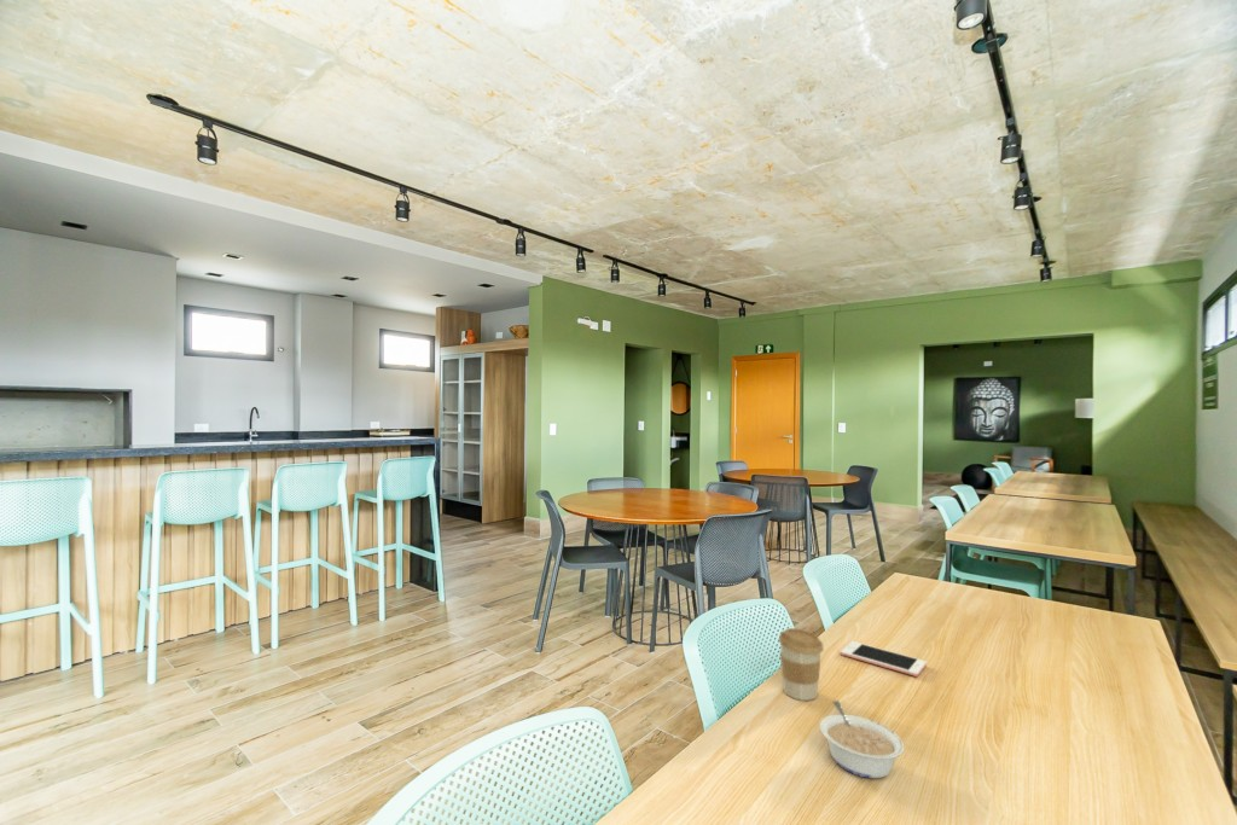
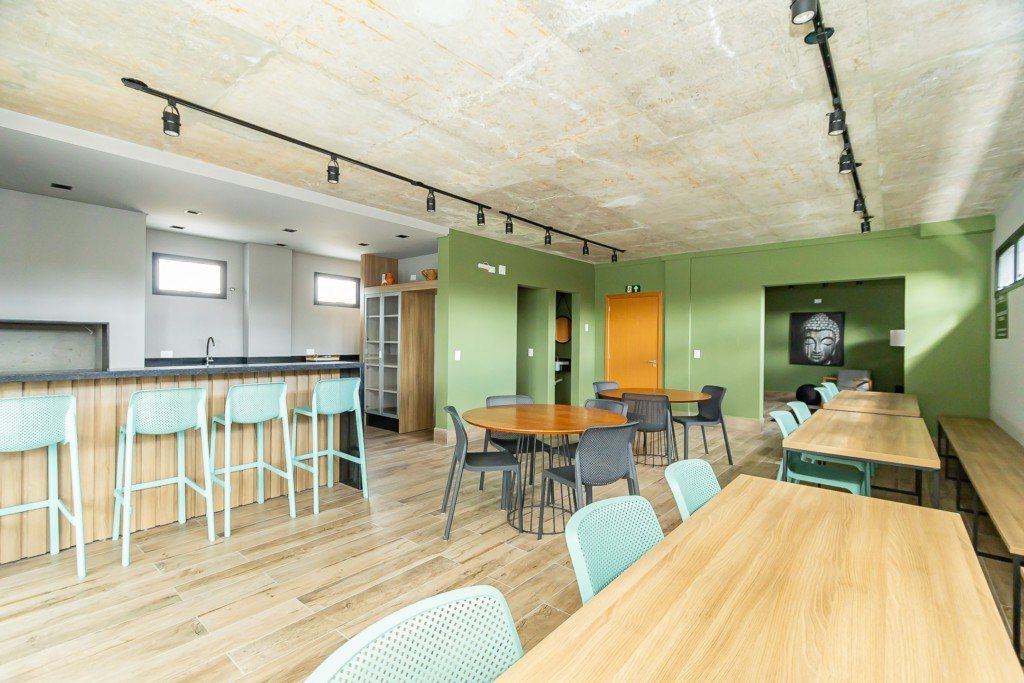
- legume [818,699,905,779]
- cell phone [840,640,928,678]
- coffee cup [778,627,825,702]
